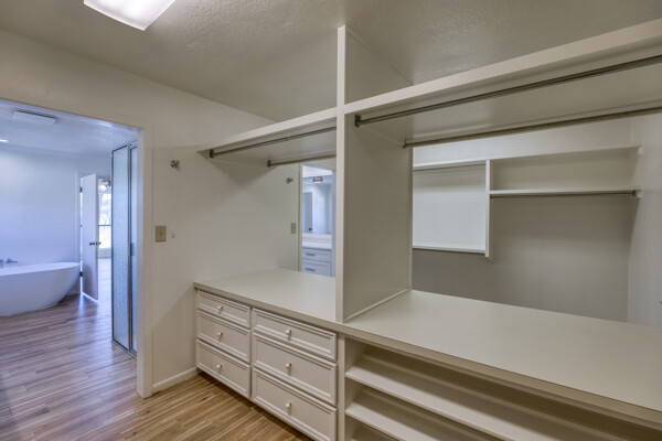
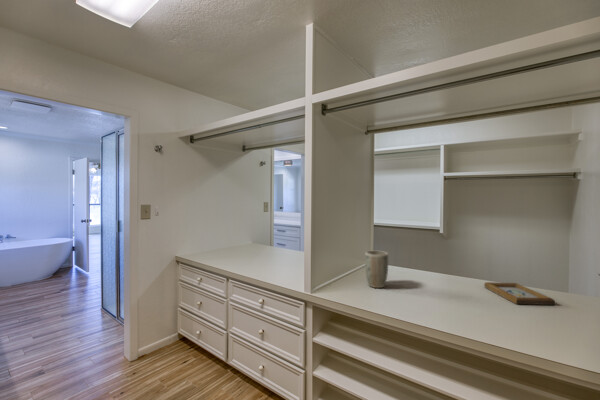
+ picture frame [483,281,556,306]
+ plant pot [364,250,389,289]
